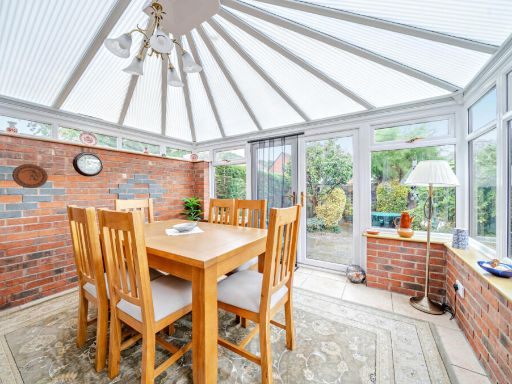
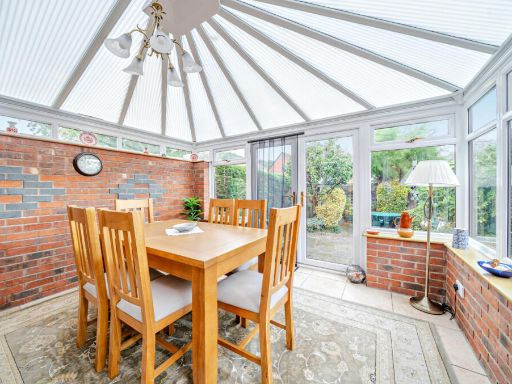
- decorative plate [11,163,49,189]
